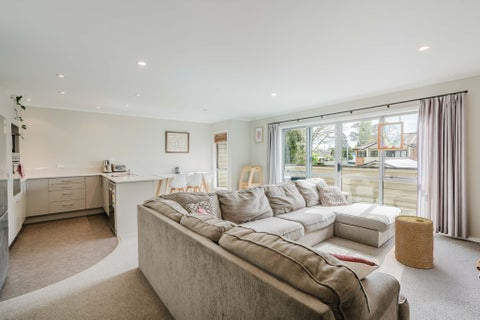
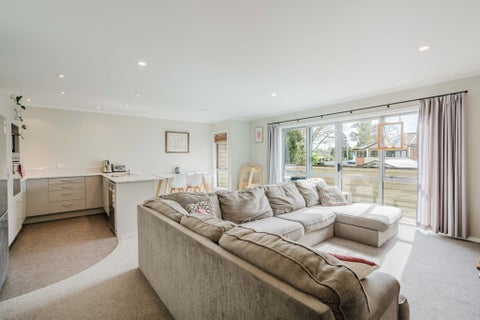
- basket [393,214,435,270]
